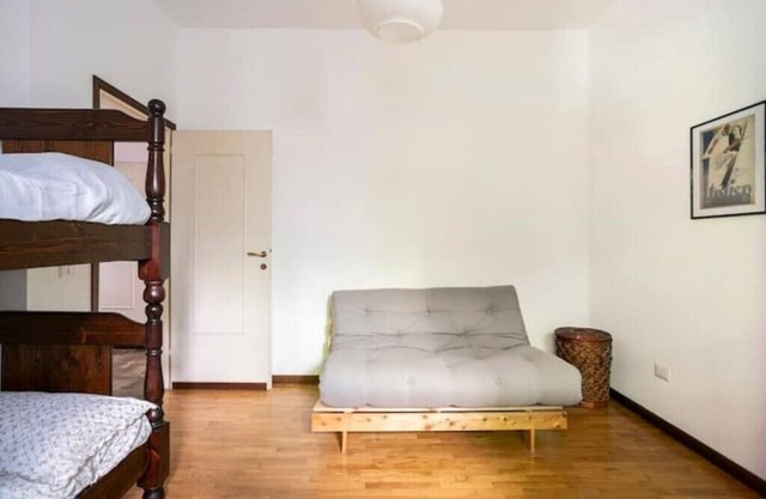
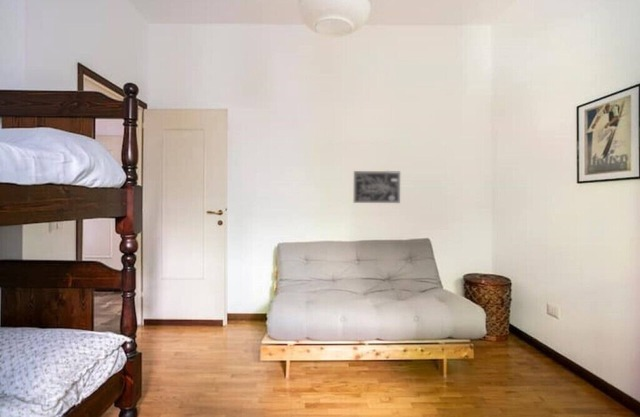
+ wall art [353,170,401,204]
